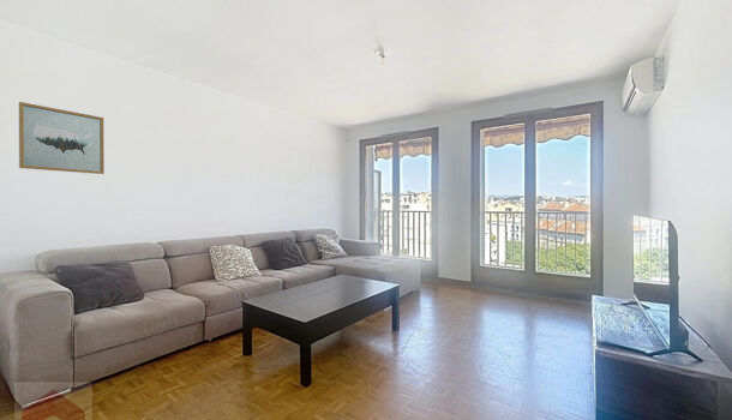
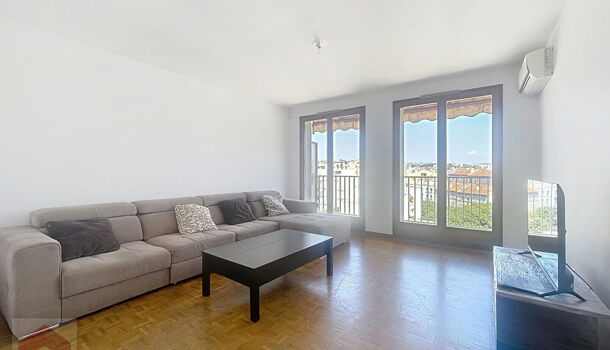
- wall art [18,101,106,175]
